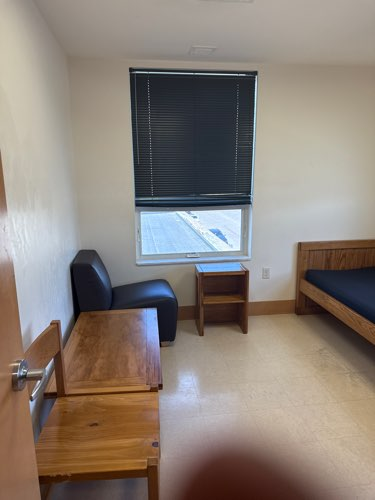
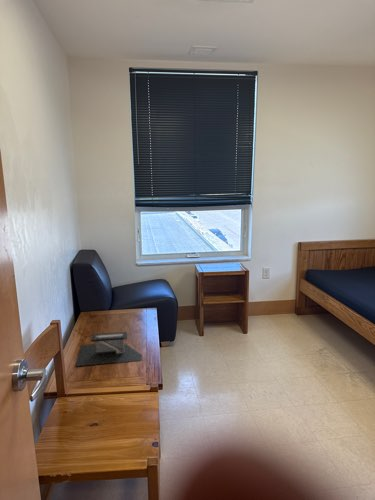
+ desk lamp [74,331,143,367]
